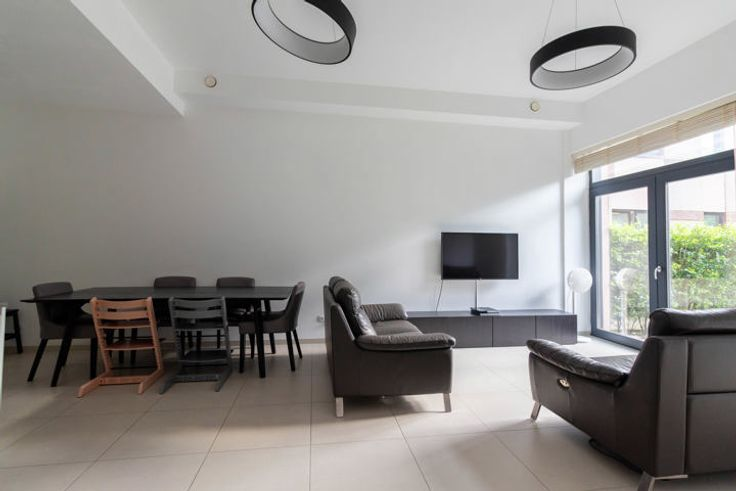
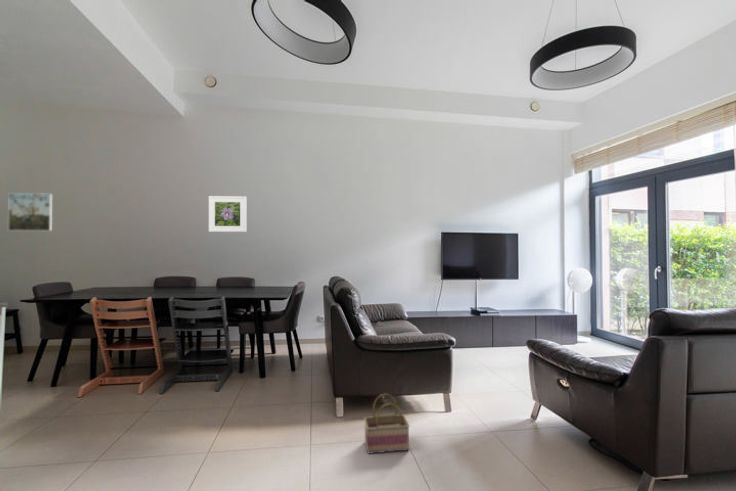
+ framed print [7,192,53,232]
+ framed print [208,195,247,233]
+ basket [363,393,411,455]
